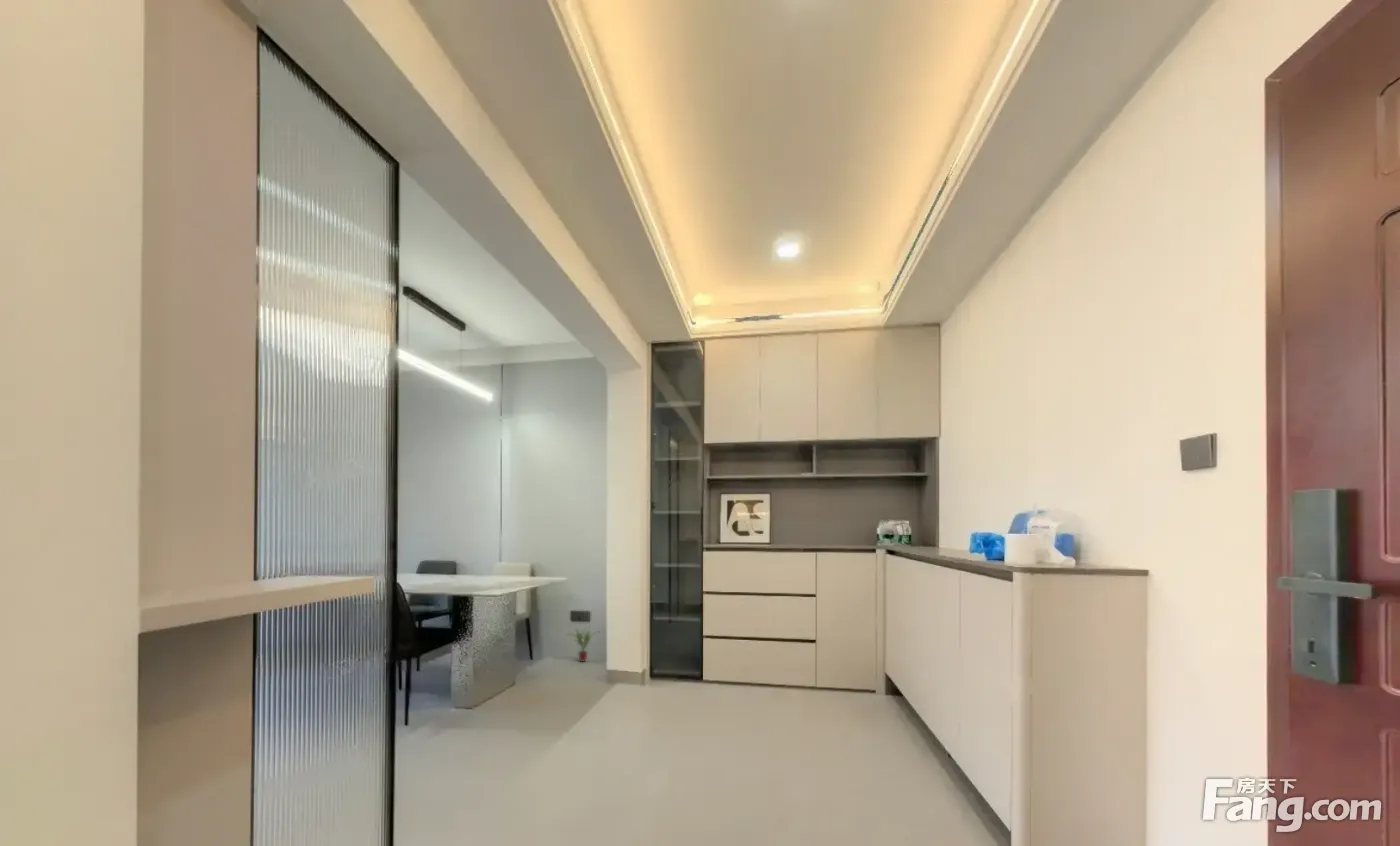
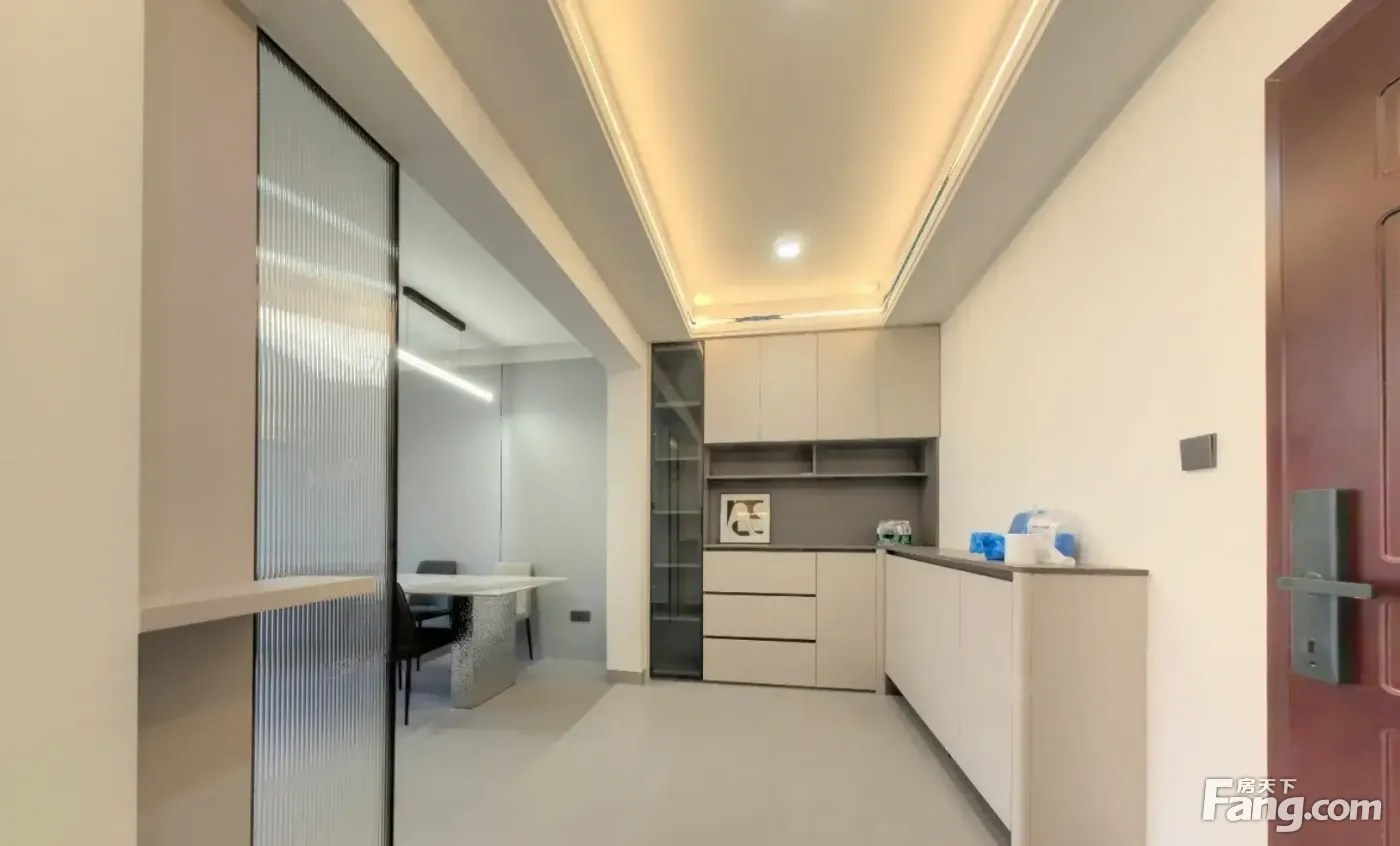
- potted plant [565,626,599,663]
